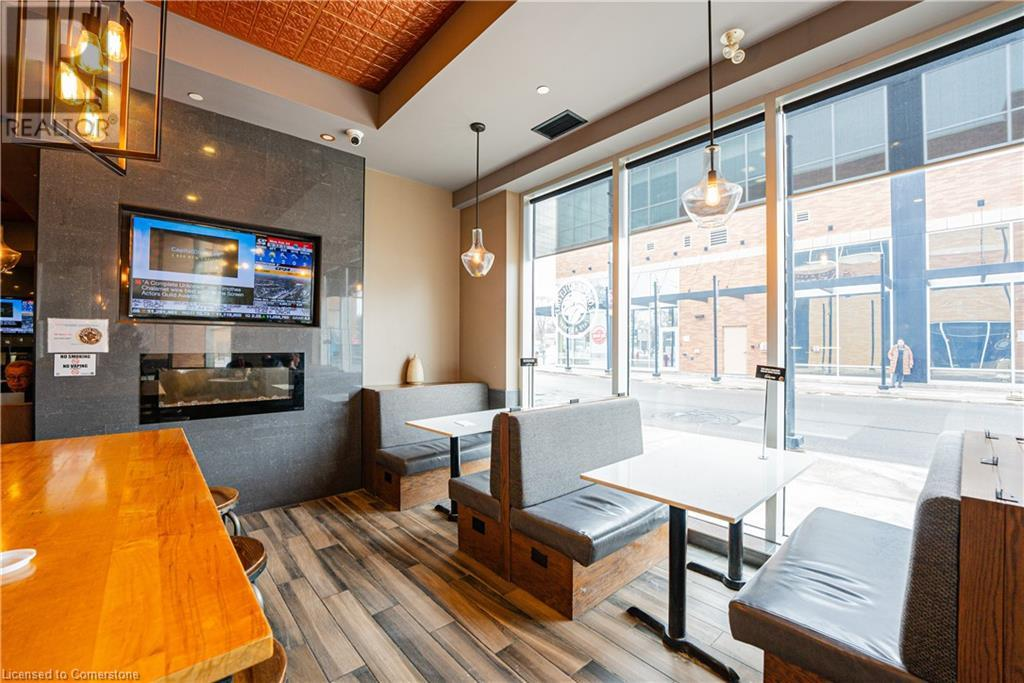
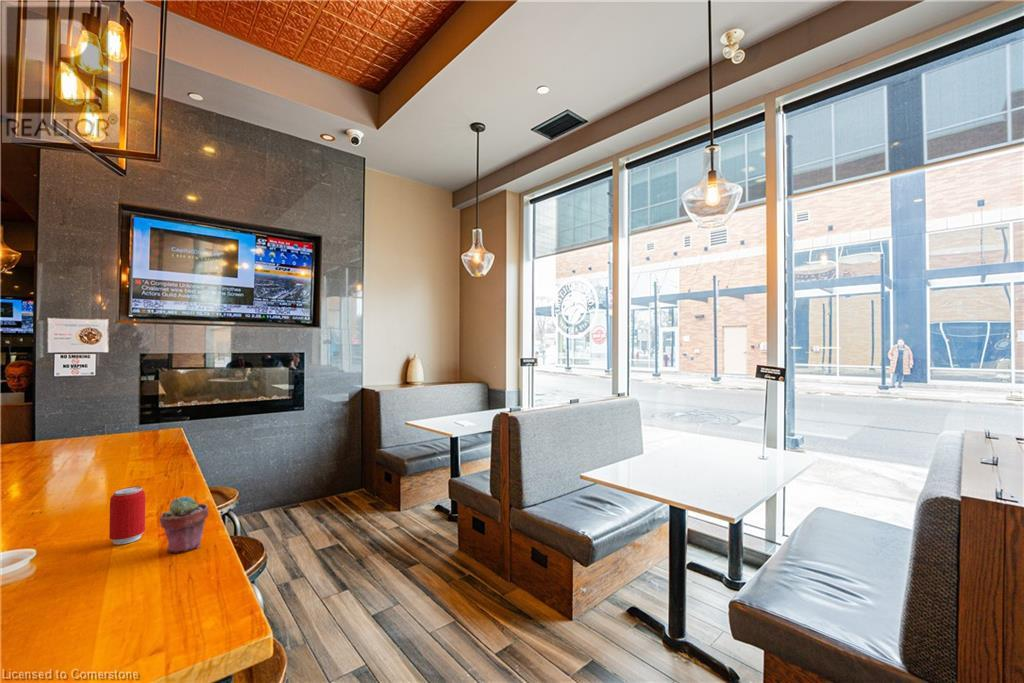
+ potted succulent [159,495,209,554]
+ beverage can [108,486,146,545]
